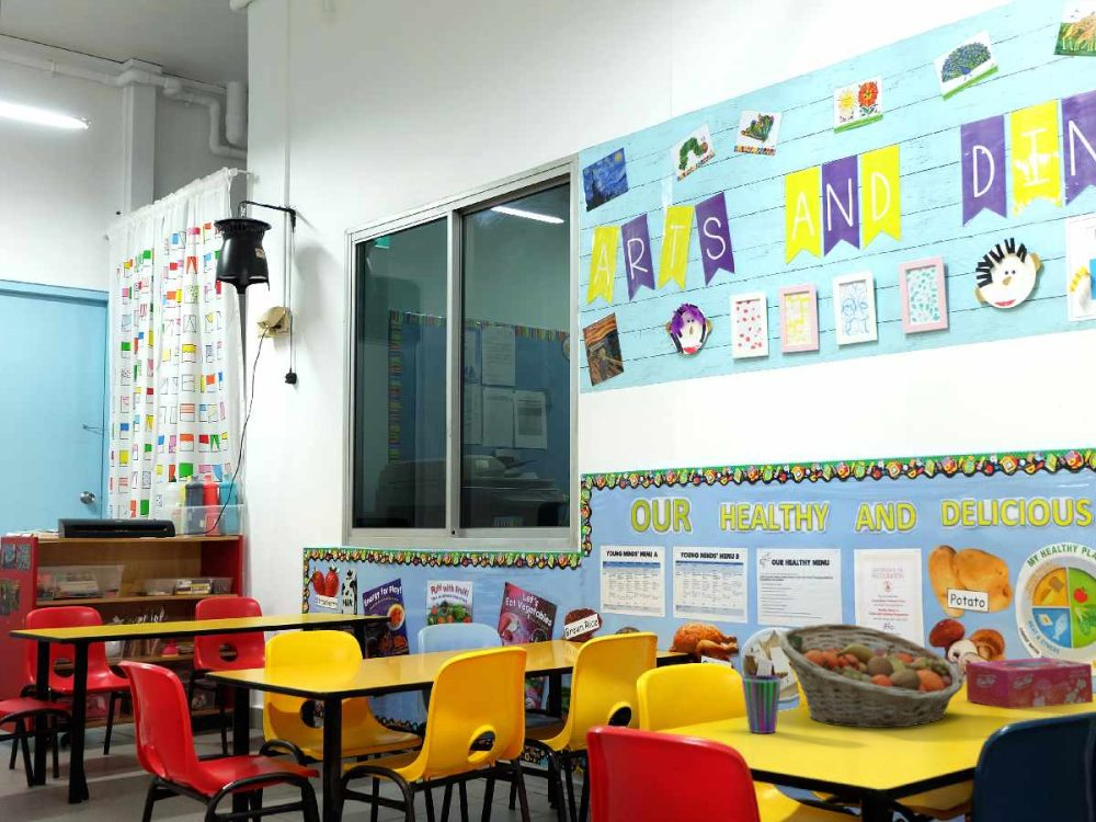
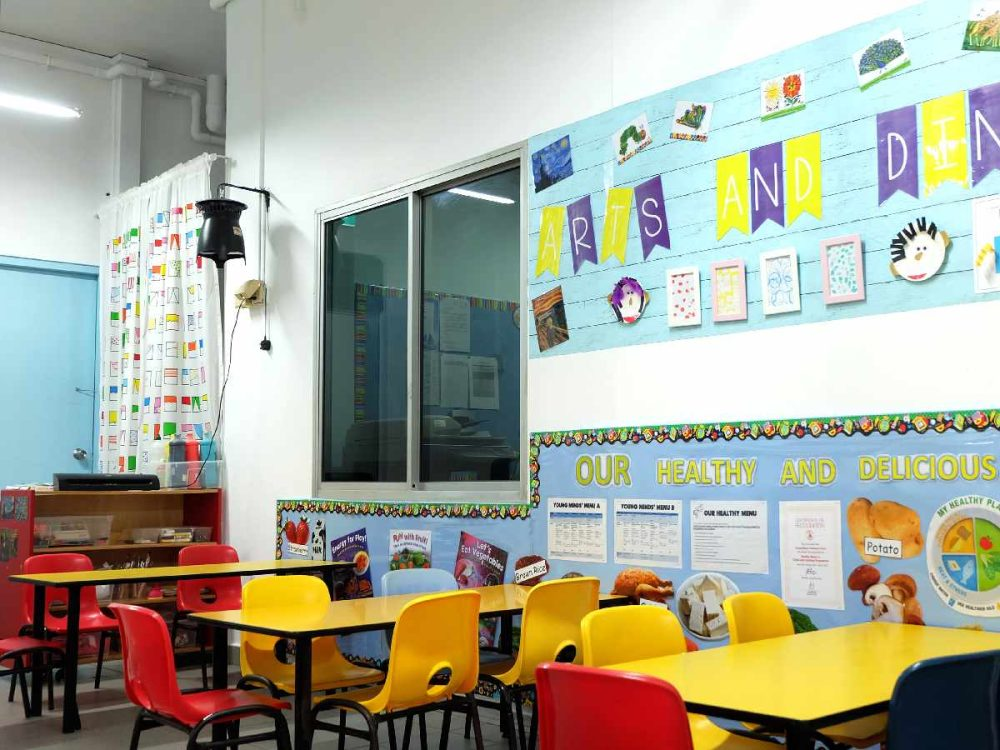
- cup [741,674,783,734]
- fruit basket [777,623,964,729]
- tissue box [964,657,1094,710]
